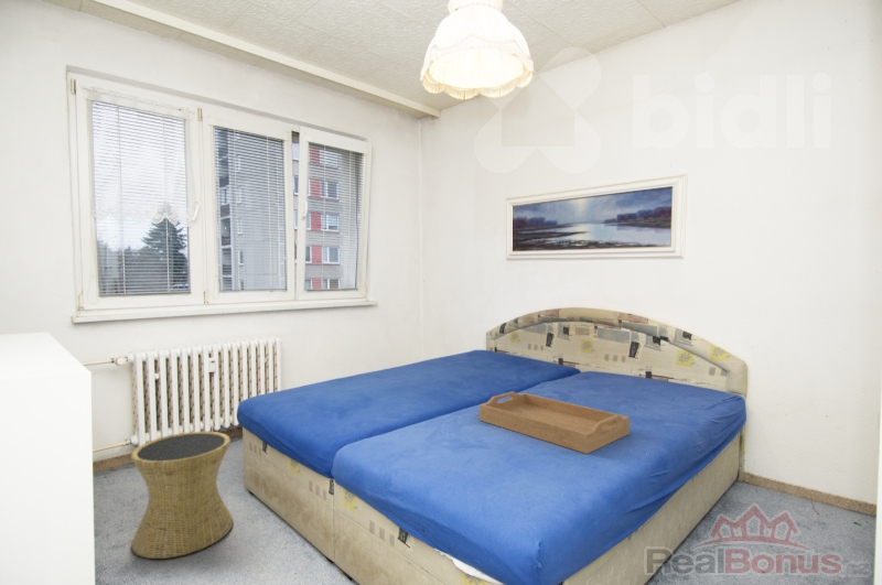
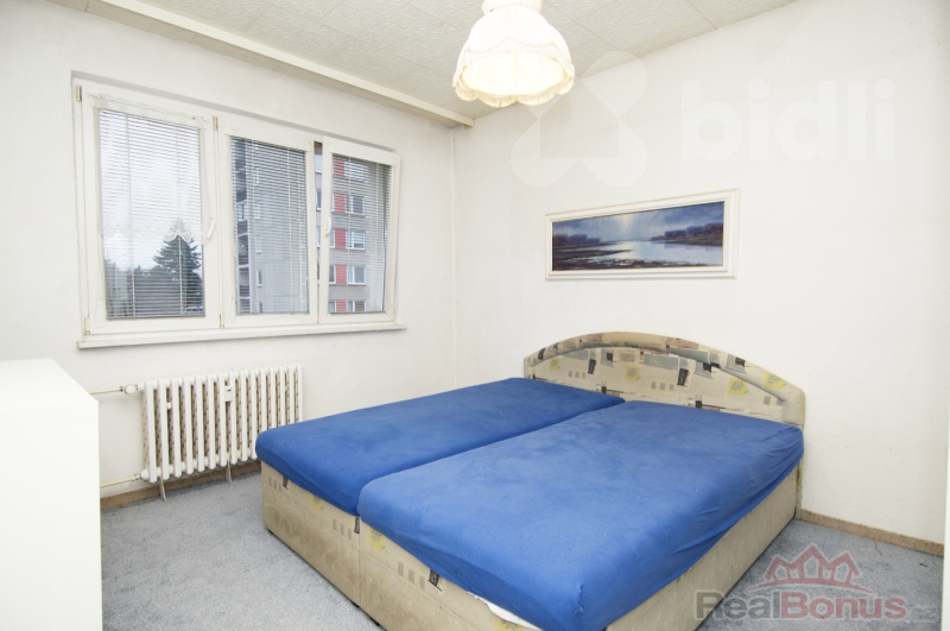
- side table [130,431,234,560]
- serving tray [478,390,631,455]
